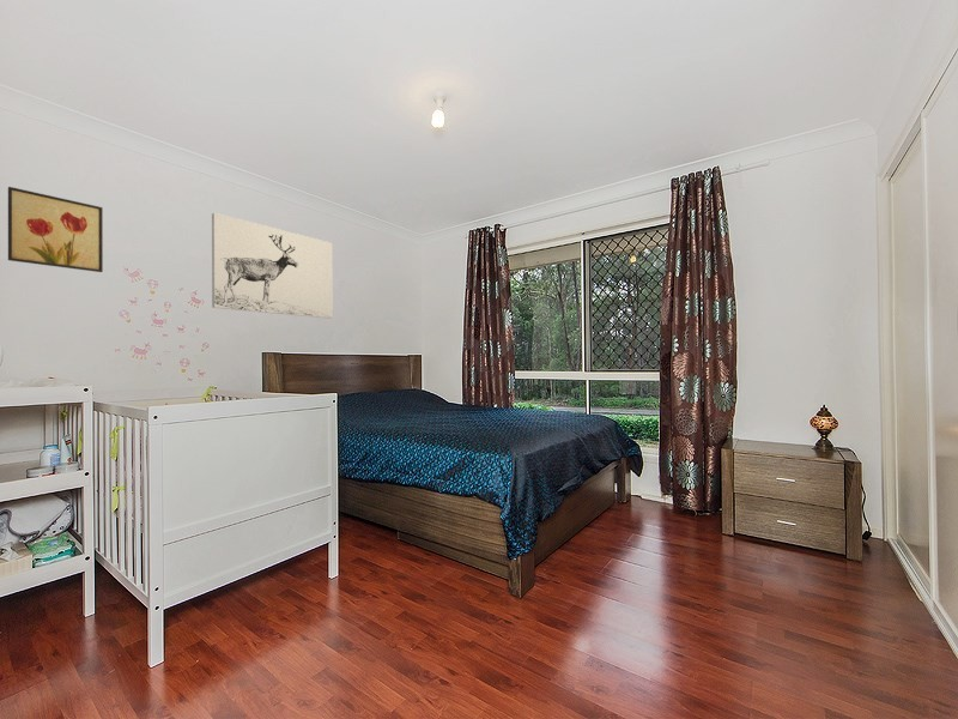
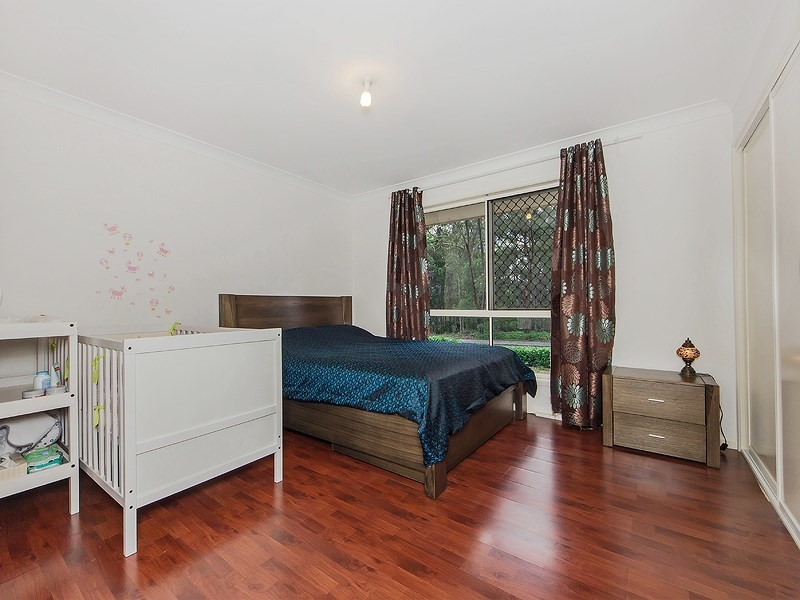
- wall art [211,212,334,320]
- wall art [7,186,104,273]
